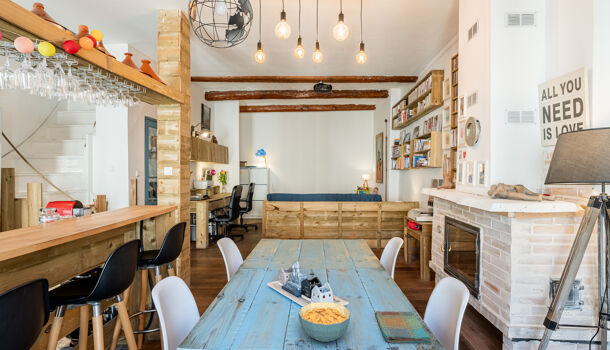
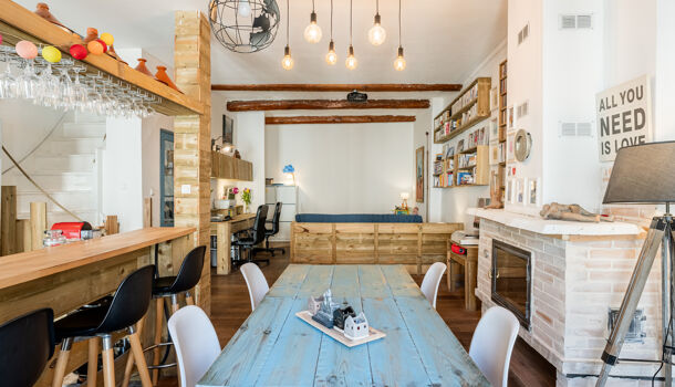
- dish towel [374,310,433,345]
- cereal bowl [297,301,352,343]
